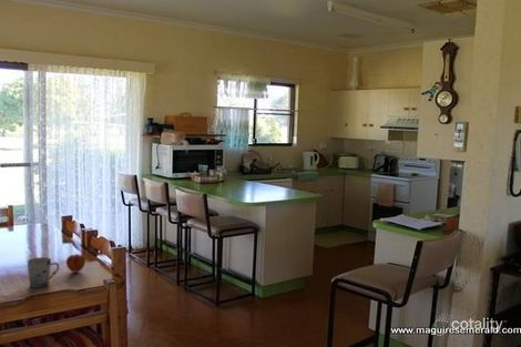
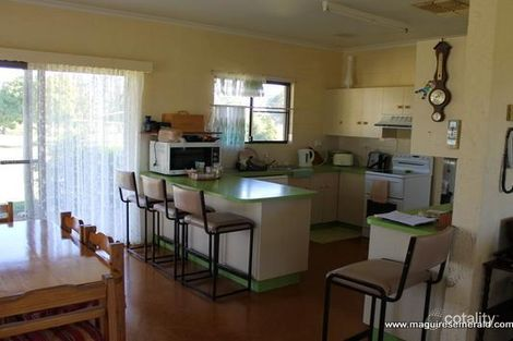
- apple [65,253,86,274]
- cup [25,256,60,289]
